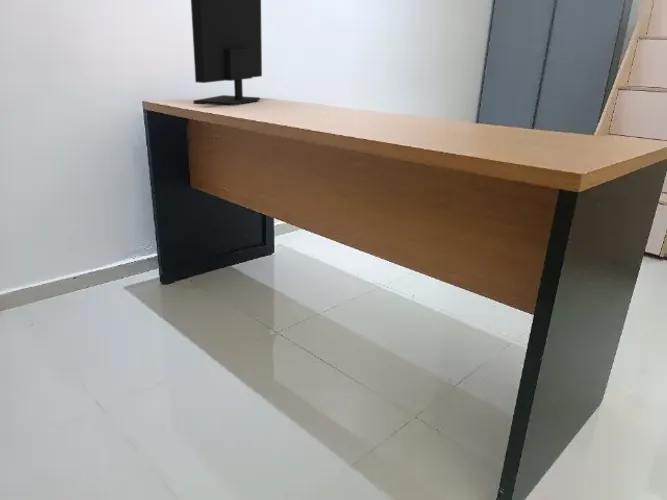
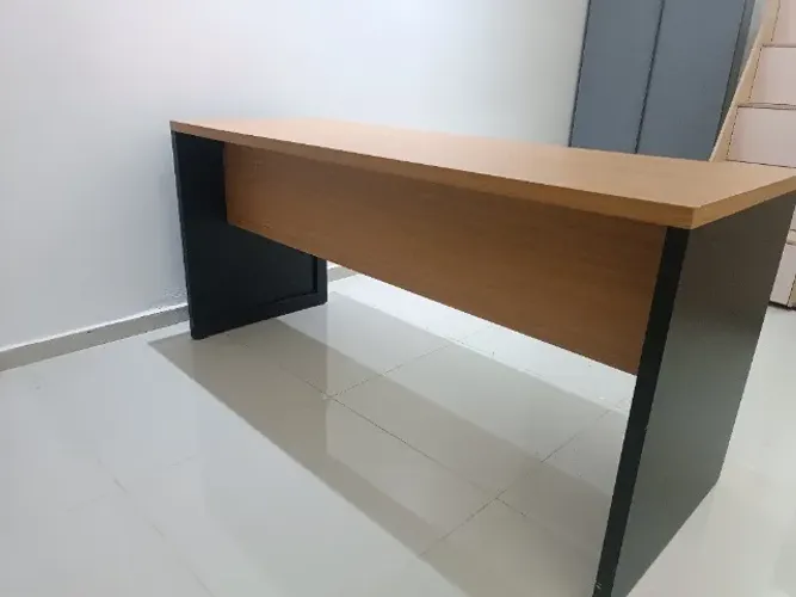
- monitor [190,0,263,107]
